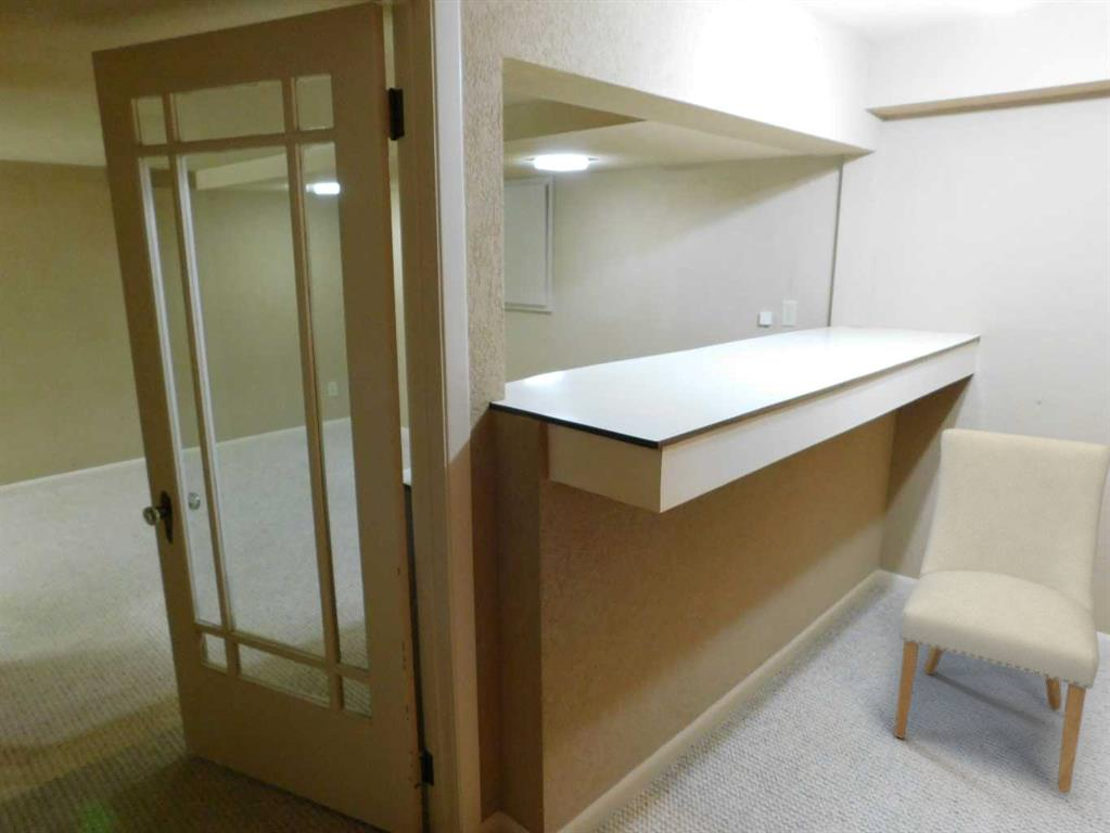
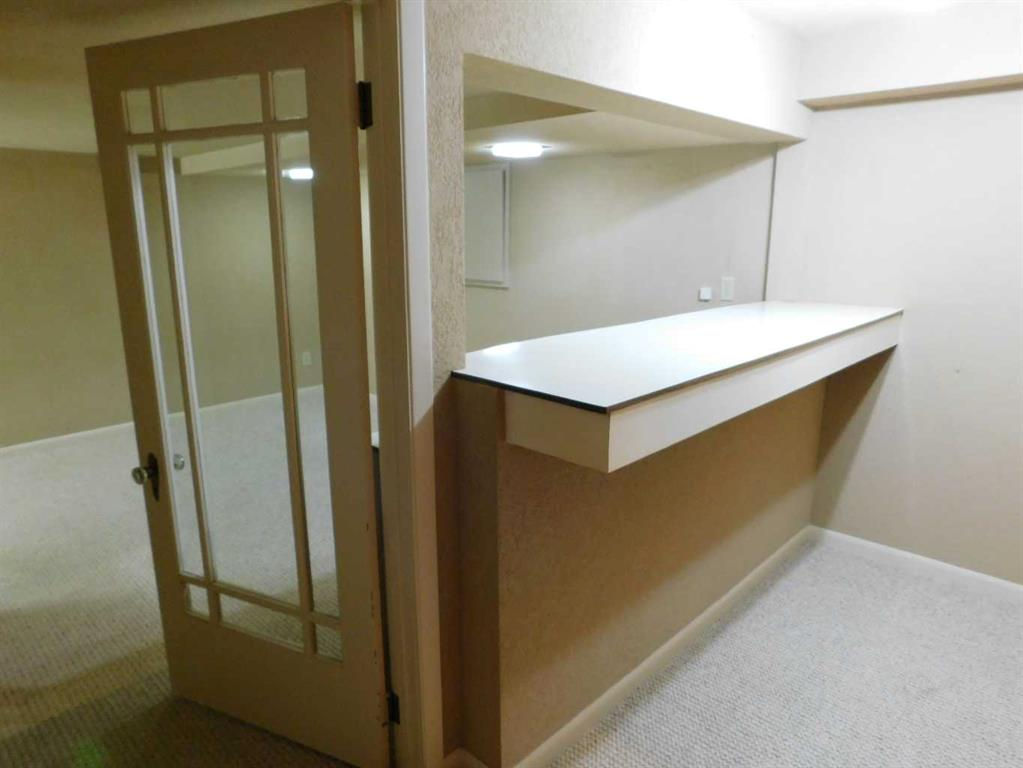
- chair [893,427,1110,795]
